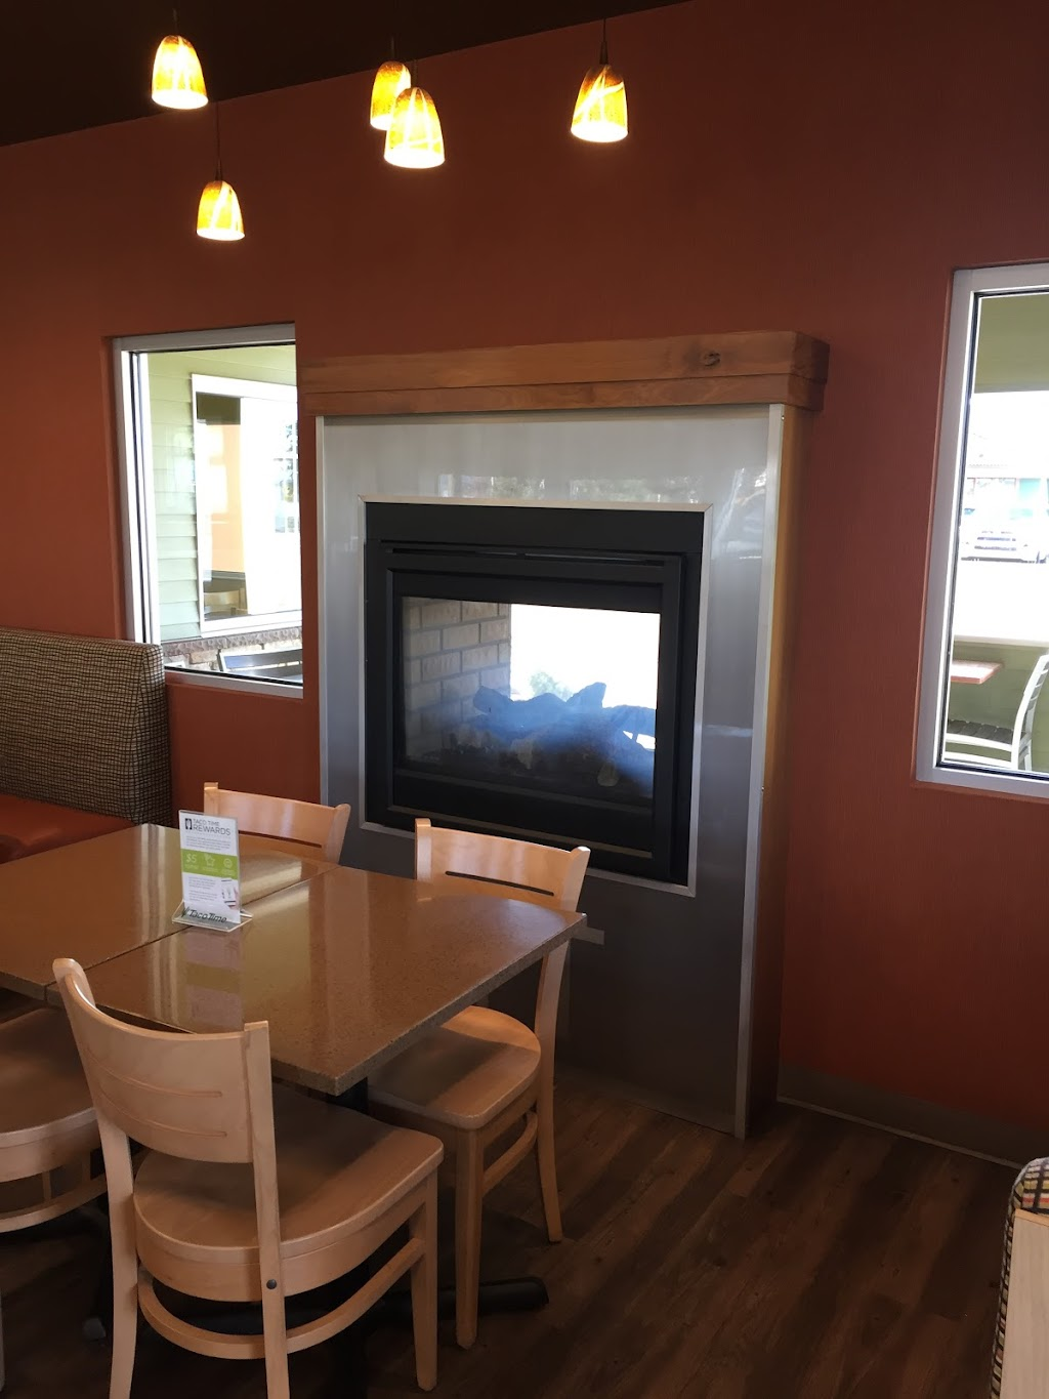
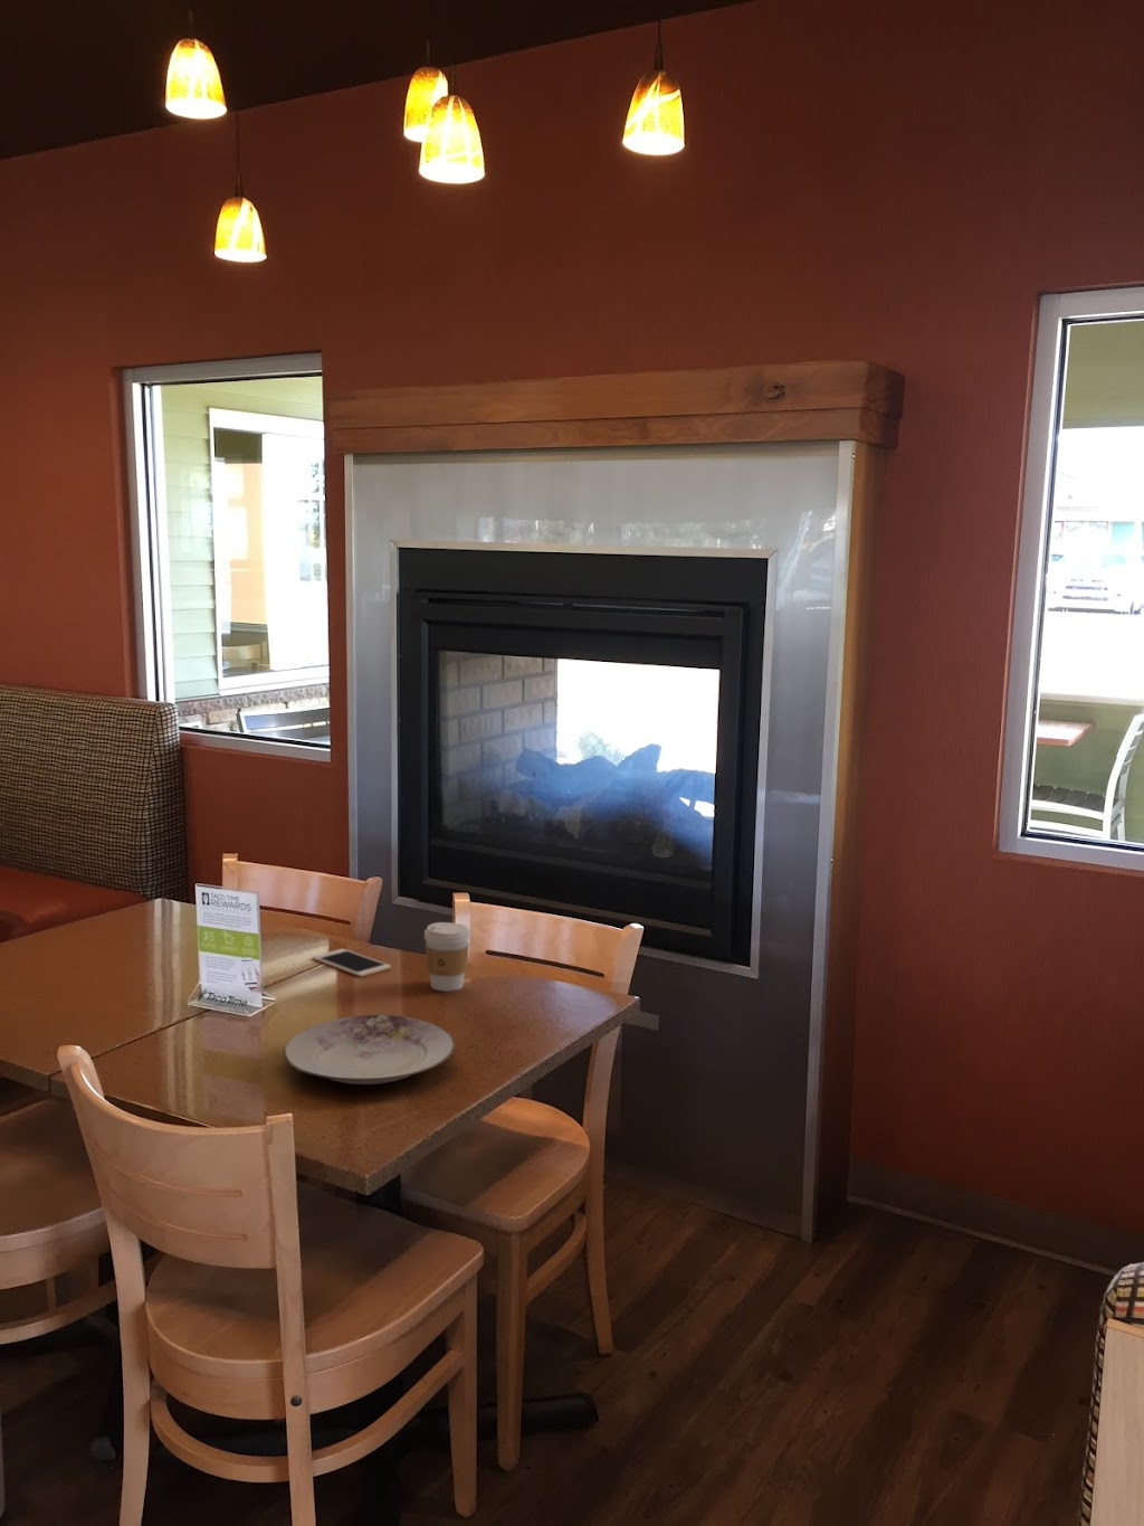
+ coffee cup [423,921,471,993]
+ plate [282,1014,455,1086]
+ cell phone [311,948,392,978]
